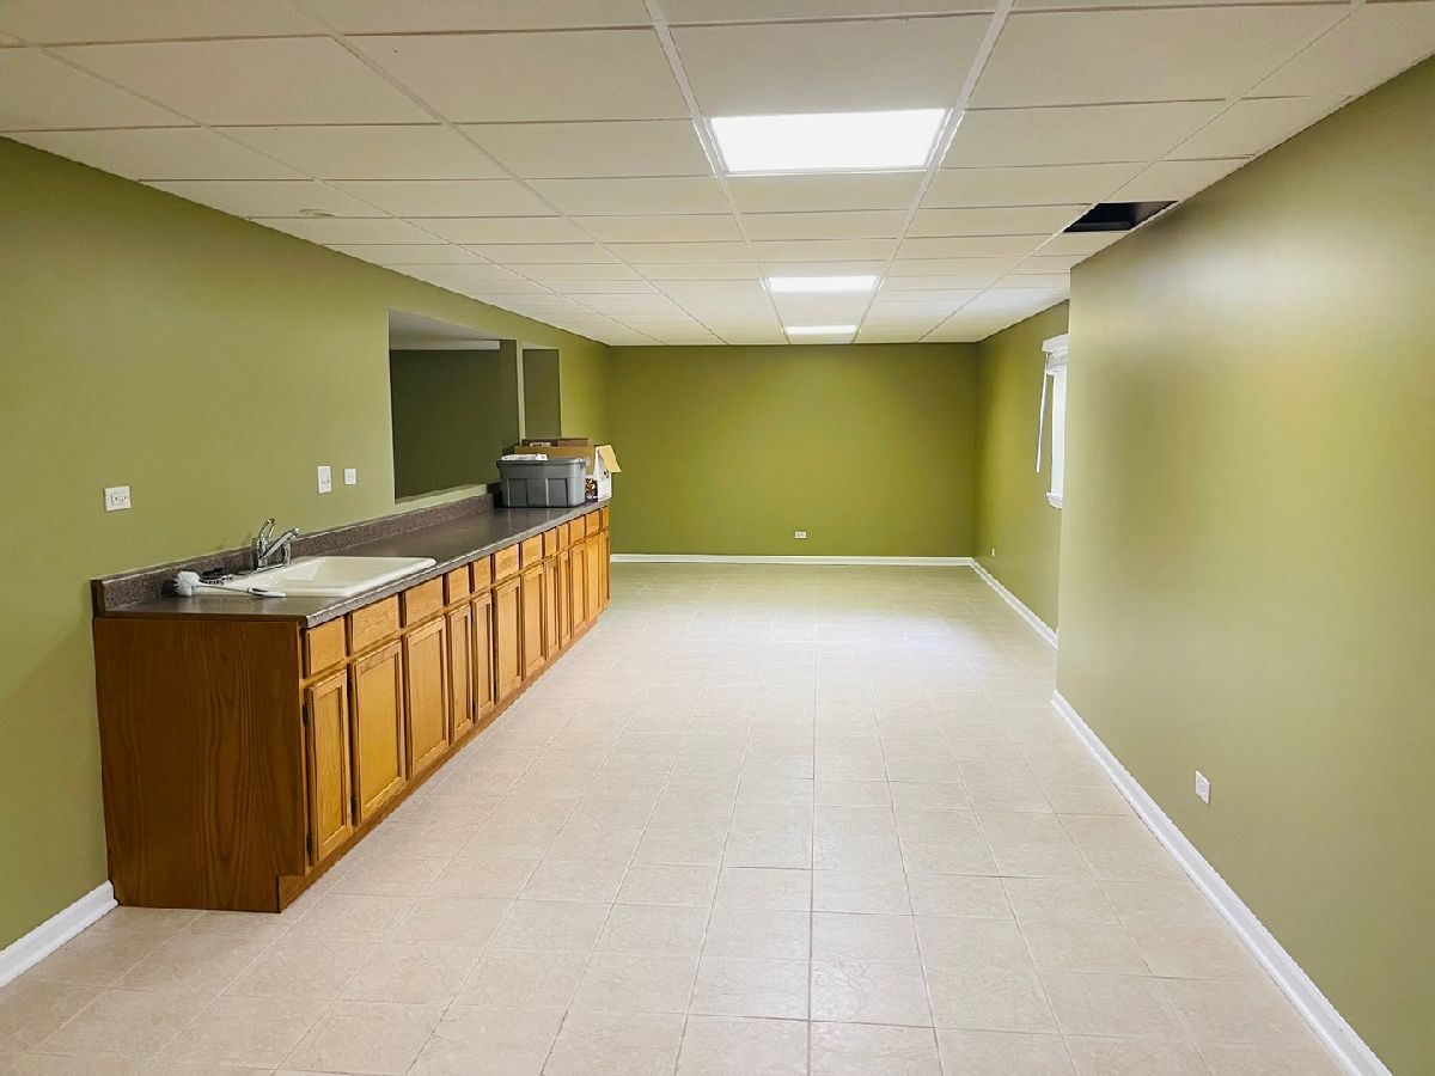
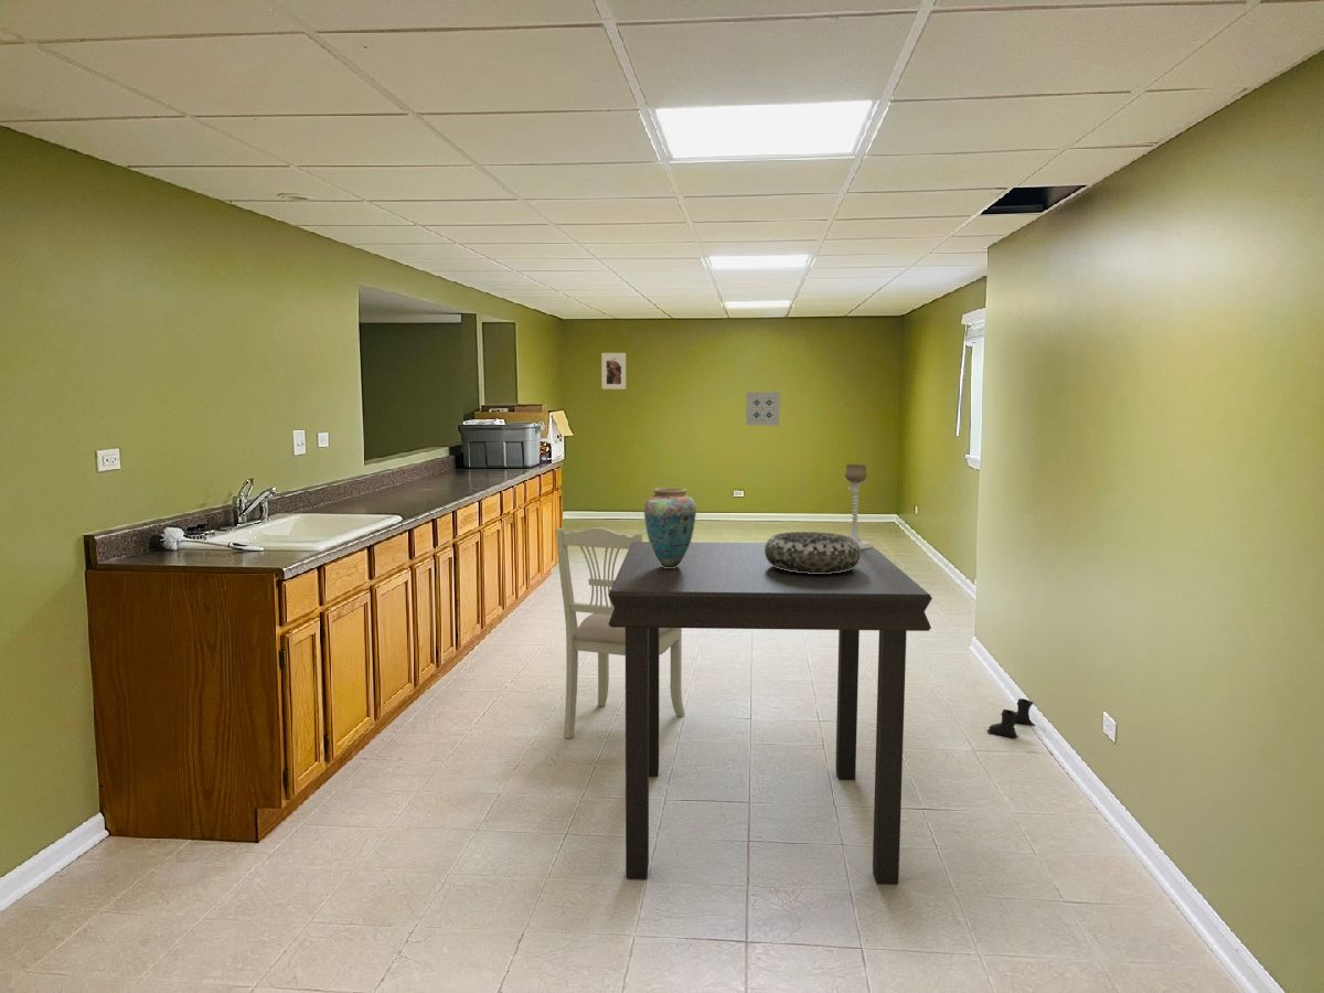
+ dining chair [556,526,686,739]
+ vase [643,487,697,568]
+ boots [986,697,1037,739]
+ wall art [745,391,781,427]
+ decorative bowl [765,531,861,574]
+ dining table [607,541,933,886]
+ candle holder [844,463,873,549]
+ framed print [600,352,627,391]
